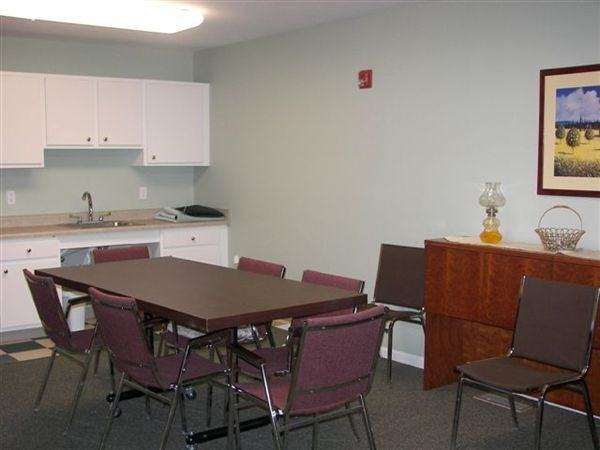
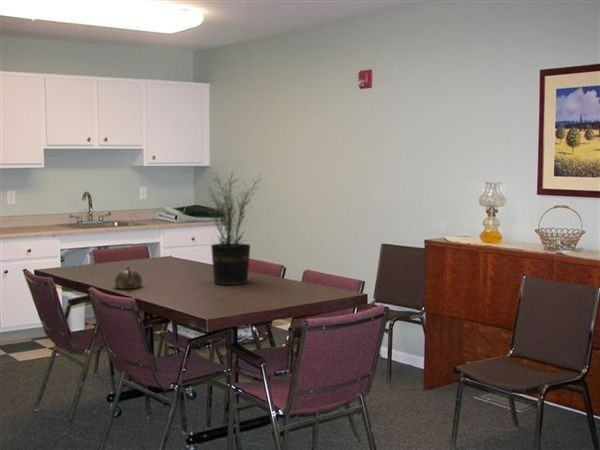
+ teapot [113,266,143,290]
+ potted plant [204,171,262,286]
